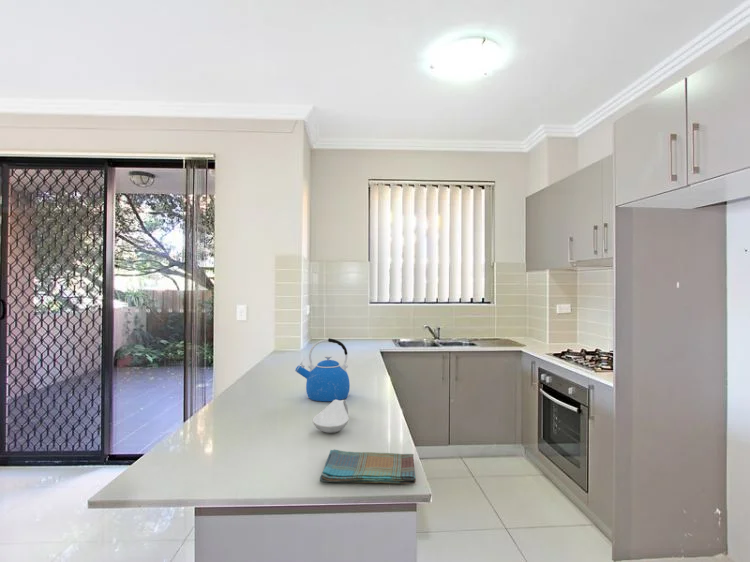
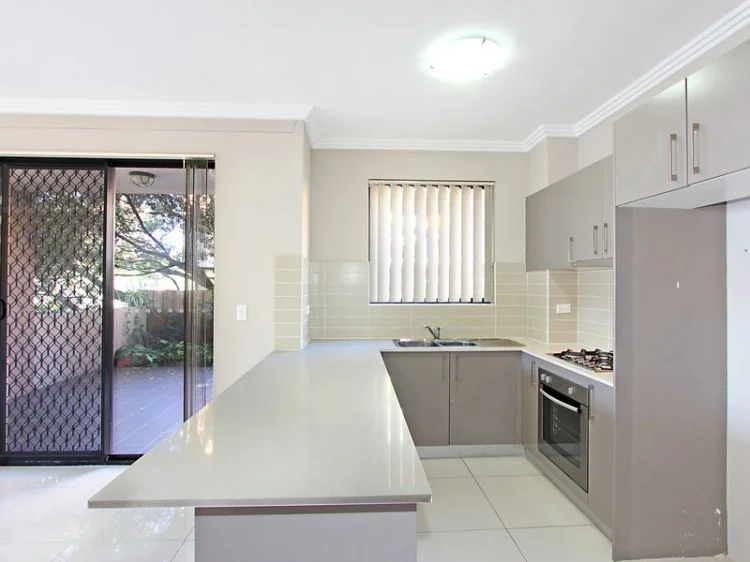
- dish towel [319,449,417,485]
- spoon rest [312,399,350,434]
- kettle [294,338,351,402]
